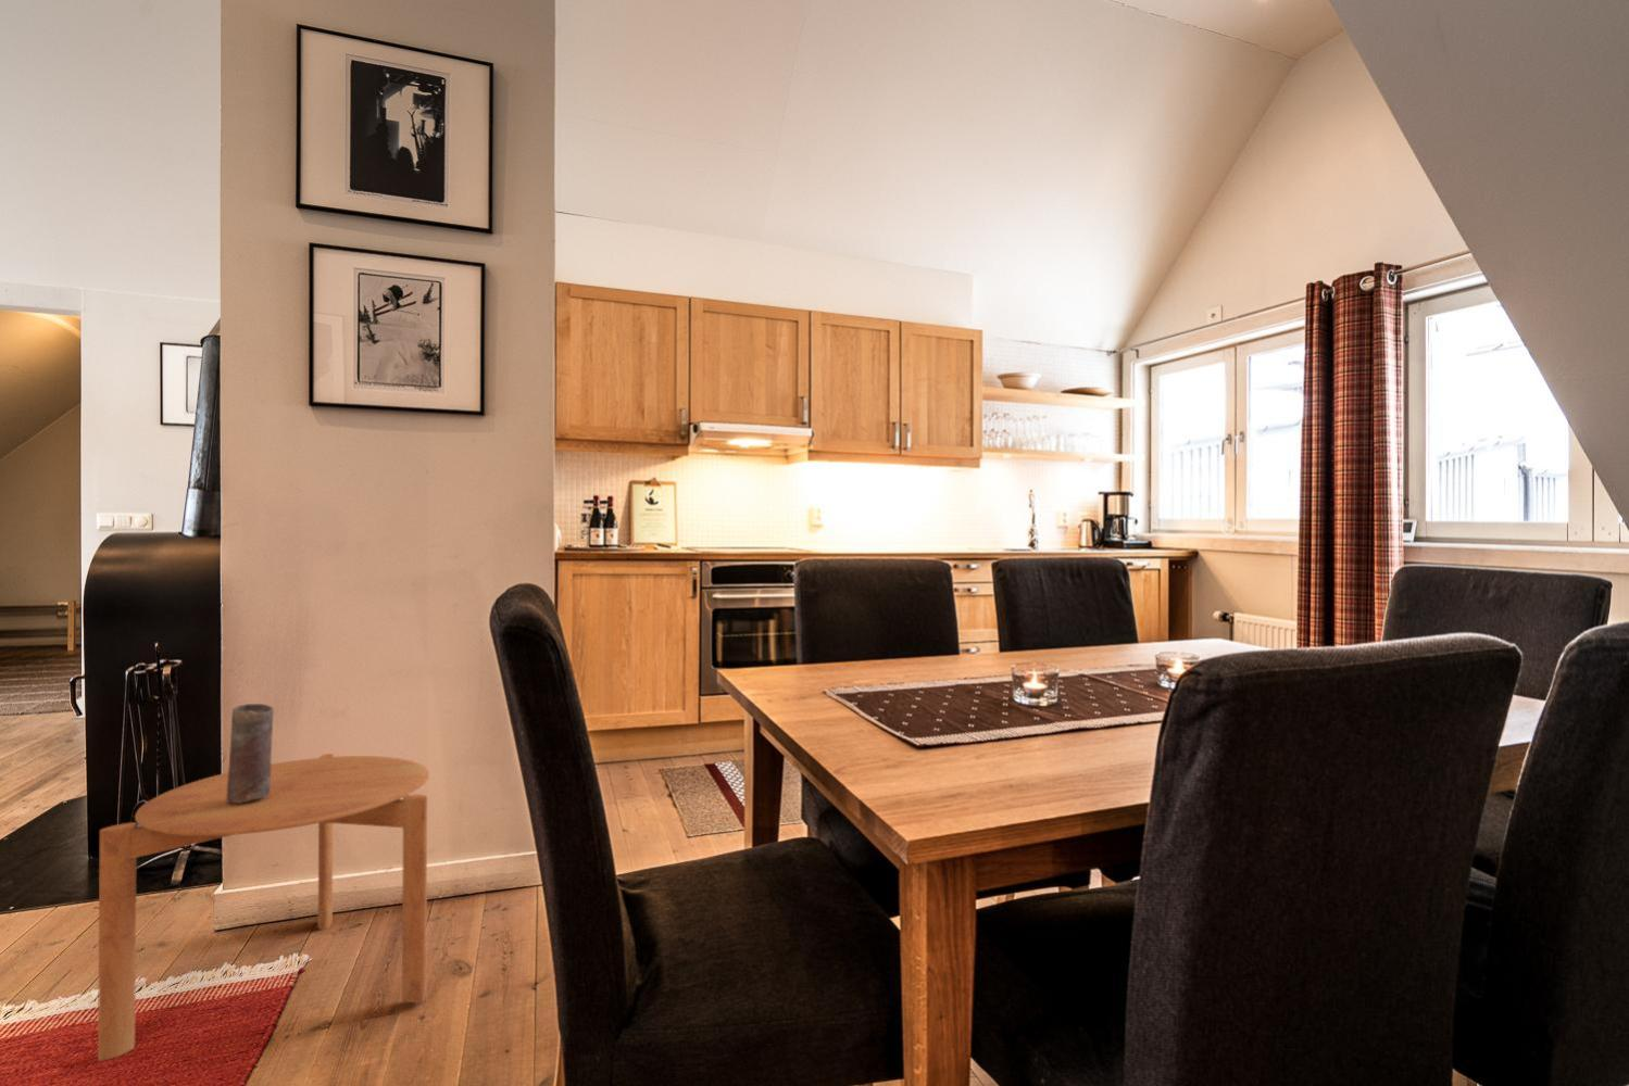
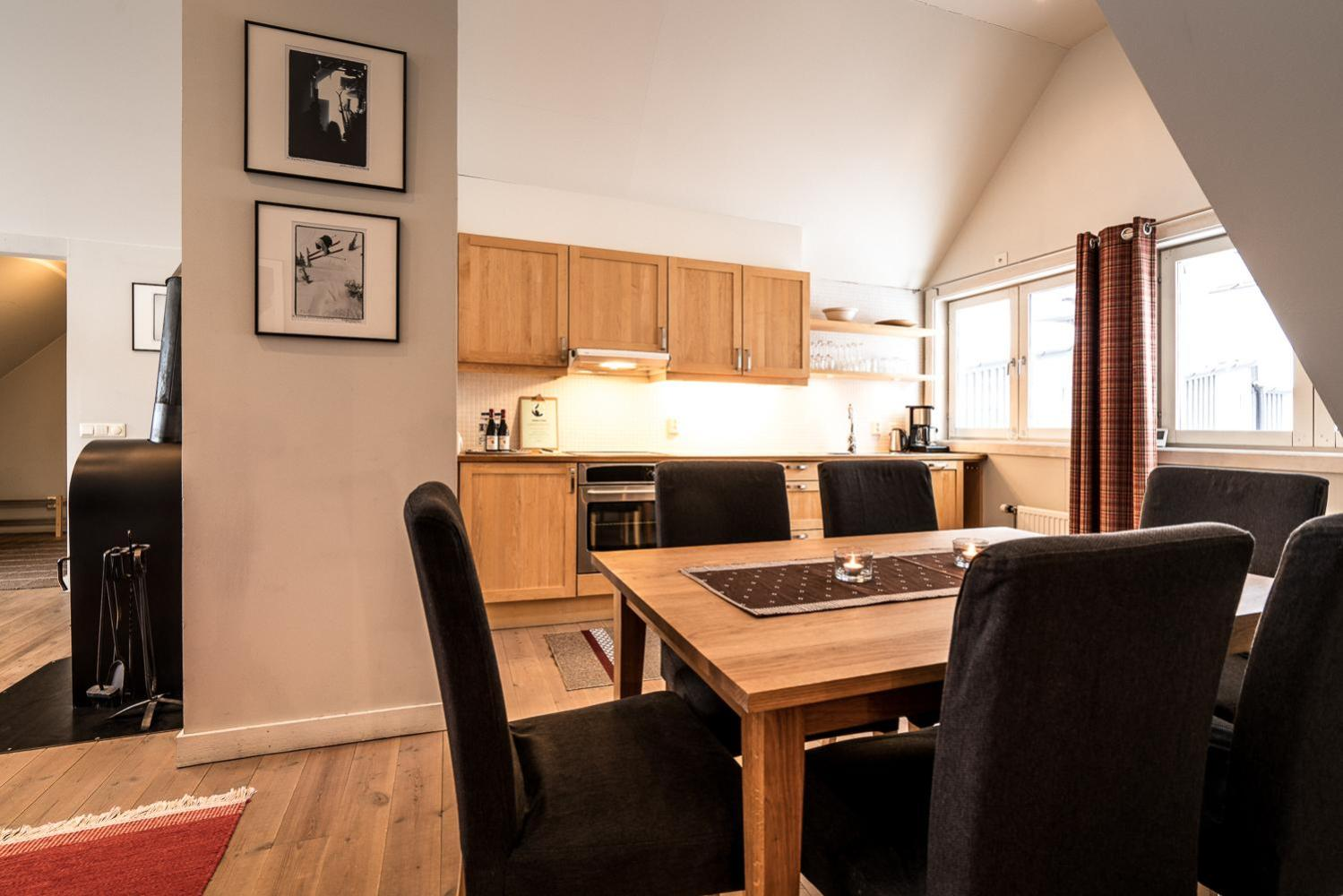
- side table [97,753,431,1062]
- candle [226,703,275,804]
